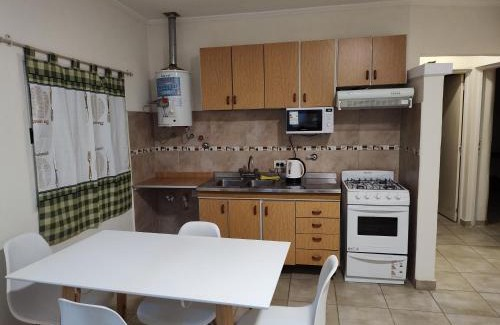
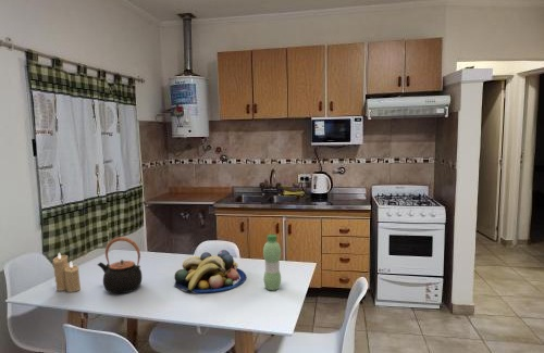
+ water bottle [262,234,282,291]
+ fruit bowl [173,249,247,294]
+ teapot [97,236,144,294]
+ candle [52,252,82,293]
